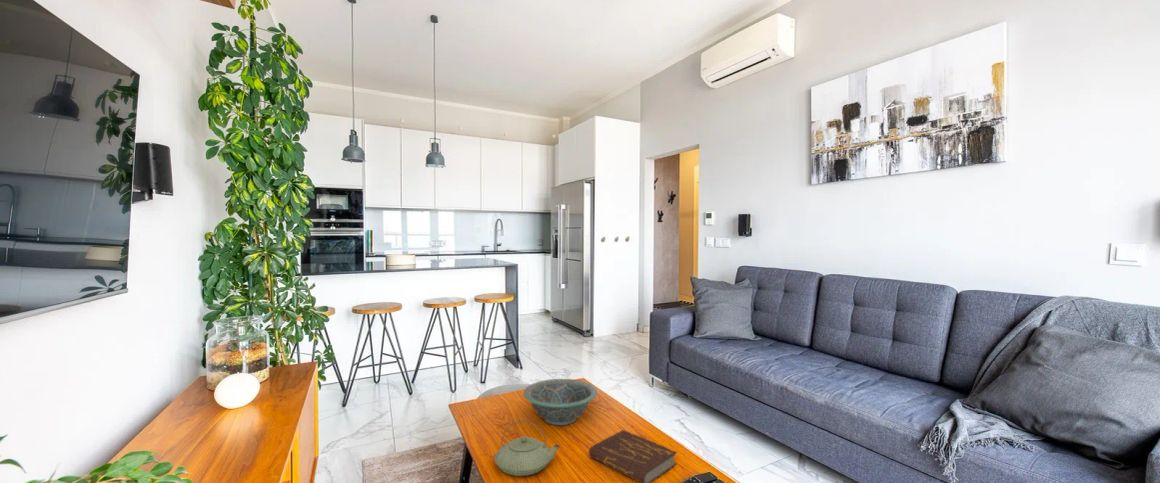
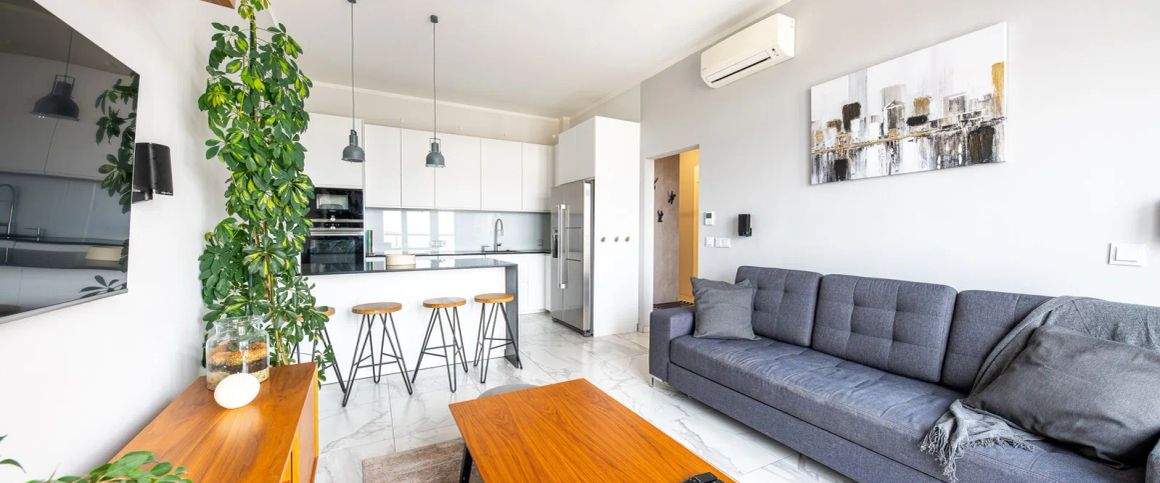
- teapot [493,420,561,477]
- book [588,429,678,483]
- decorative bowl [523,378,598,426]
